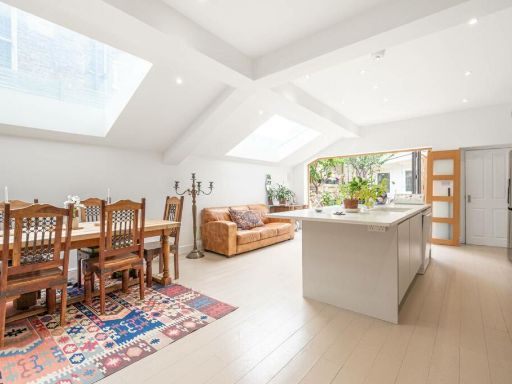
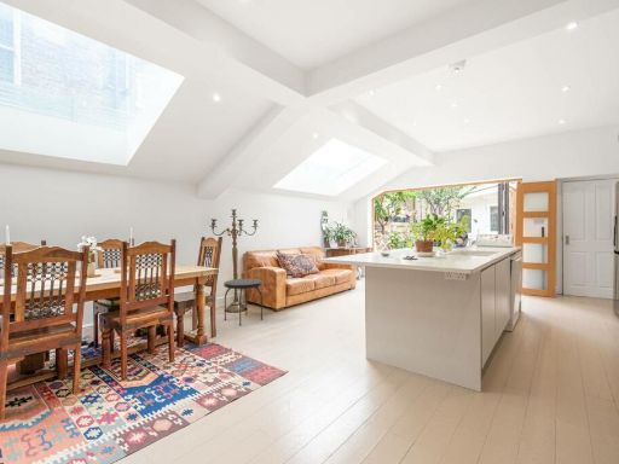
+ side table [222,278,264,327]
